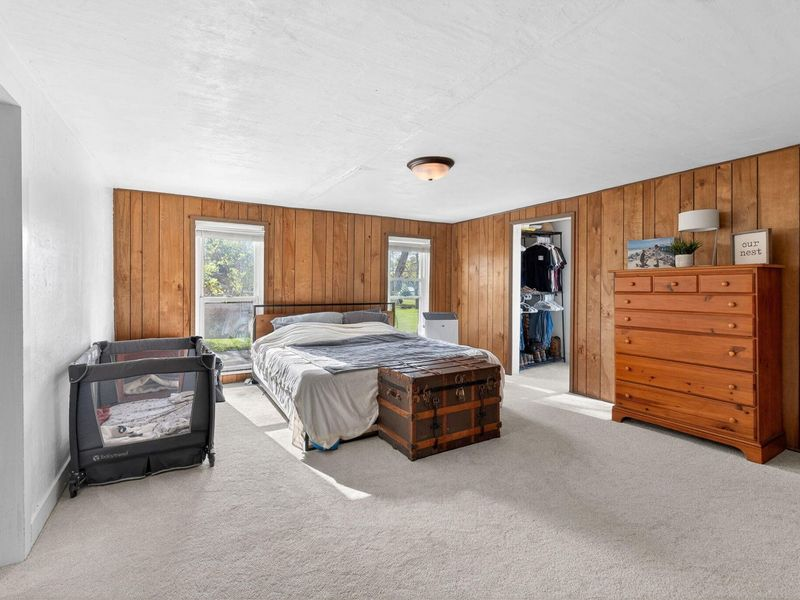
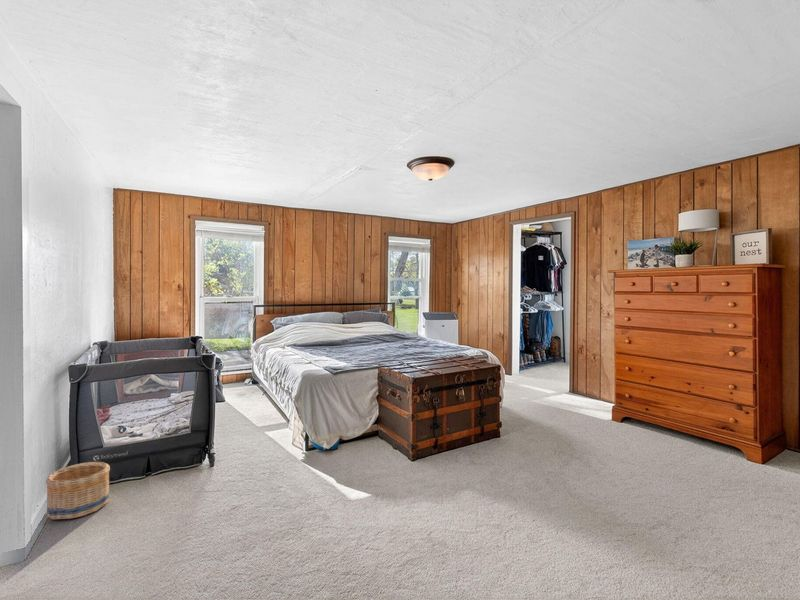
+ basket [45,461,111,520]
